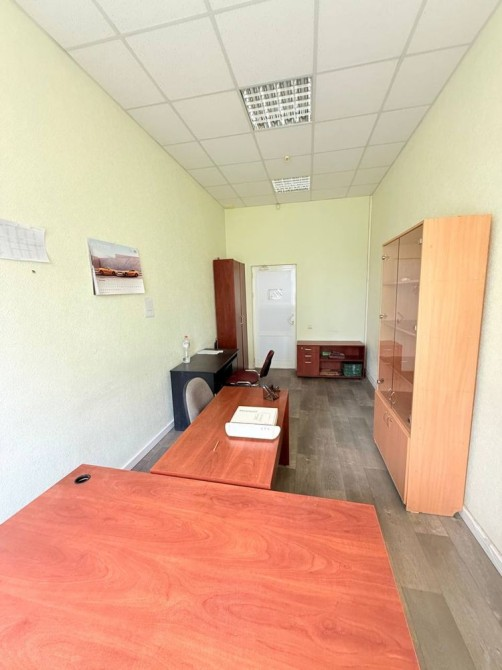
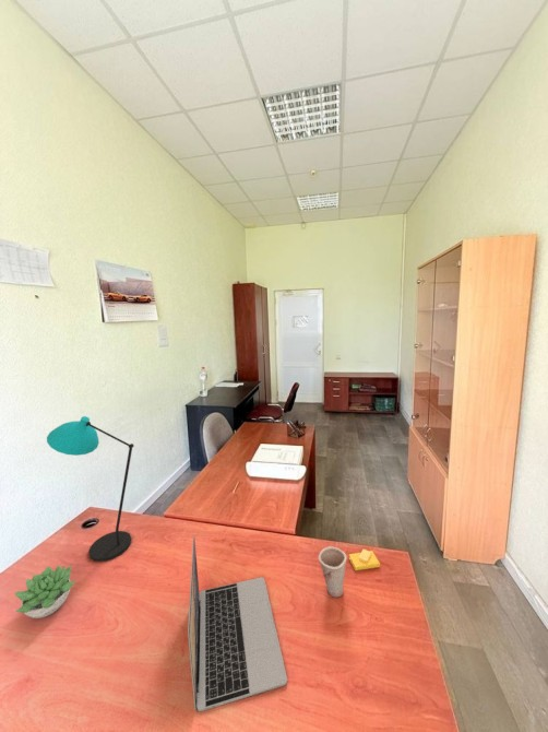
+ sticky notes [348,548,381,571]
+ desk lamp [46,415,134,563]
+ cup [318,545,348,599]
+ succulent plant [14,564,76,619]
+ laptop [187,534,288,712]
